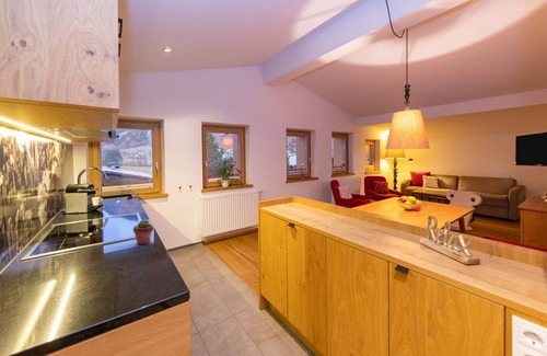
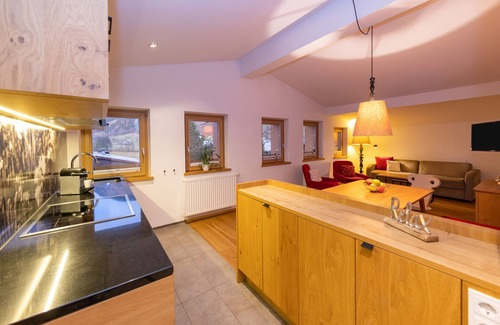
- potted succulent [132,218,154,245]
